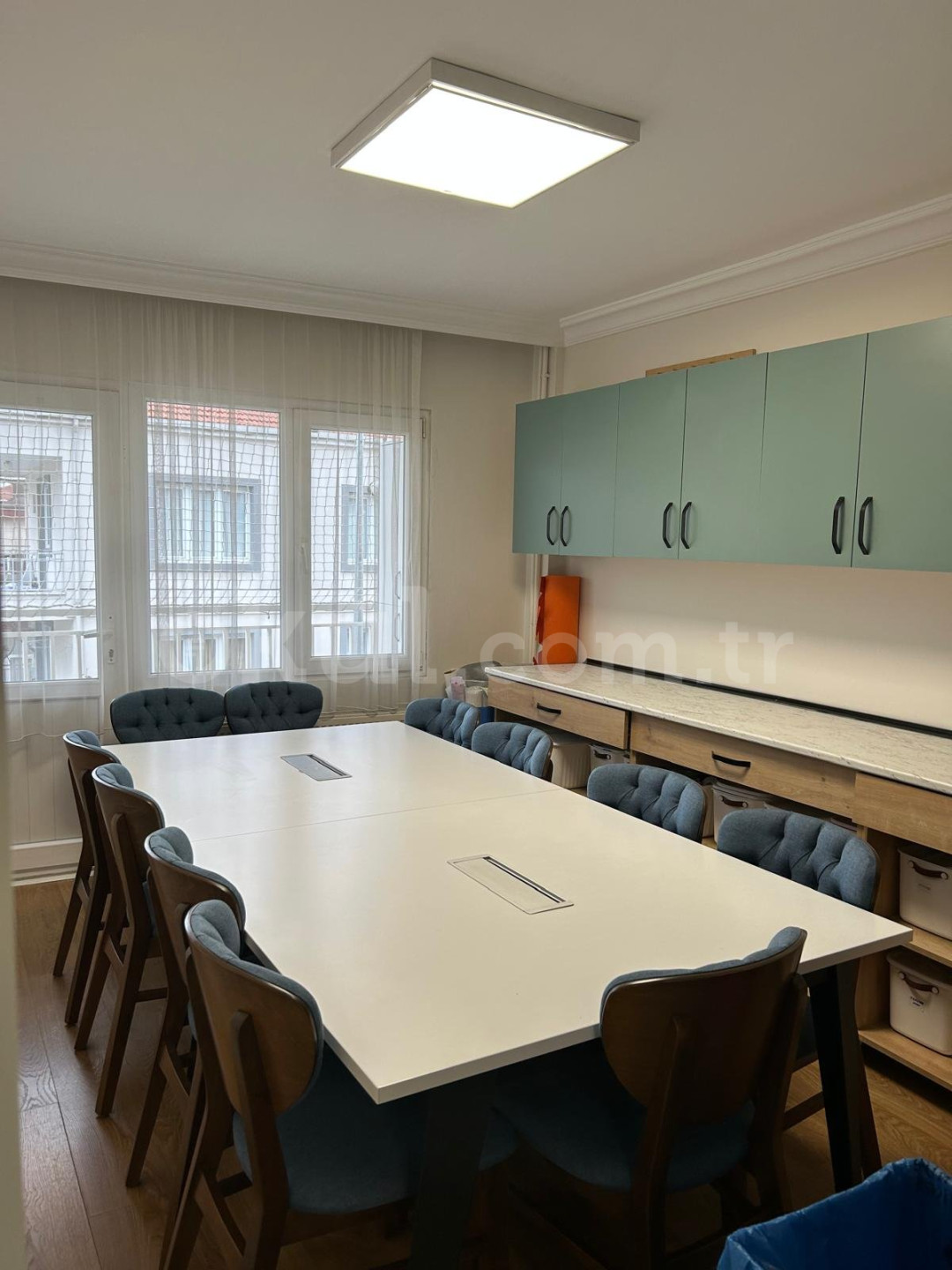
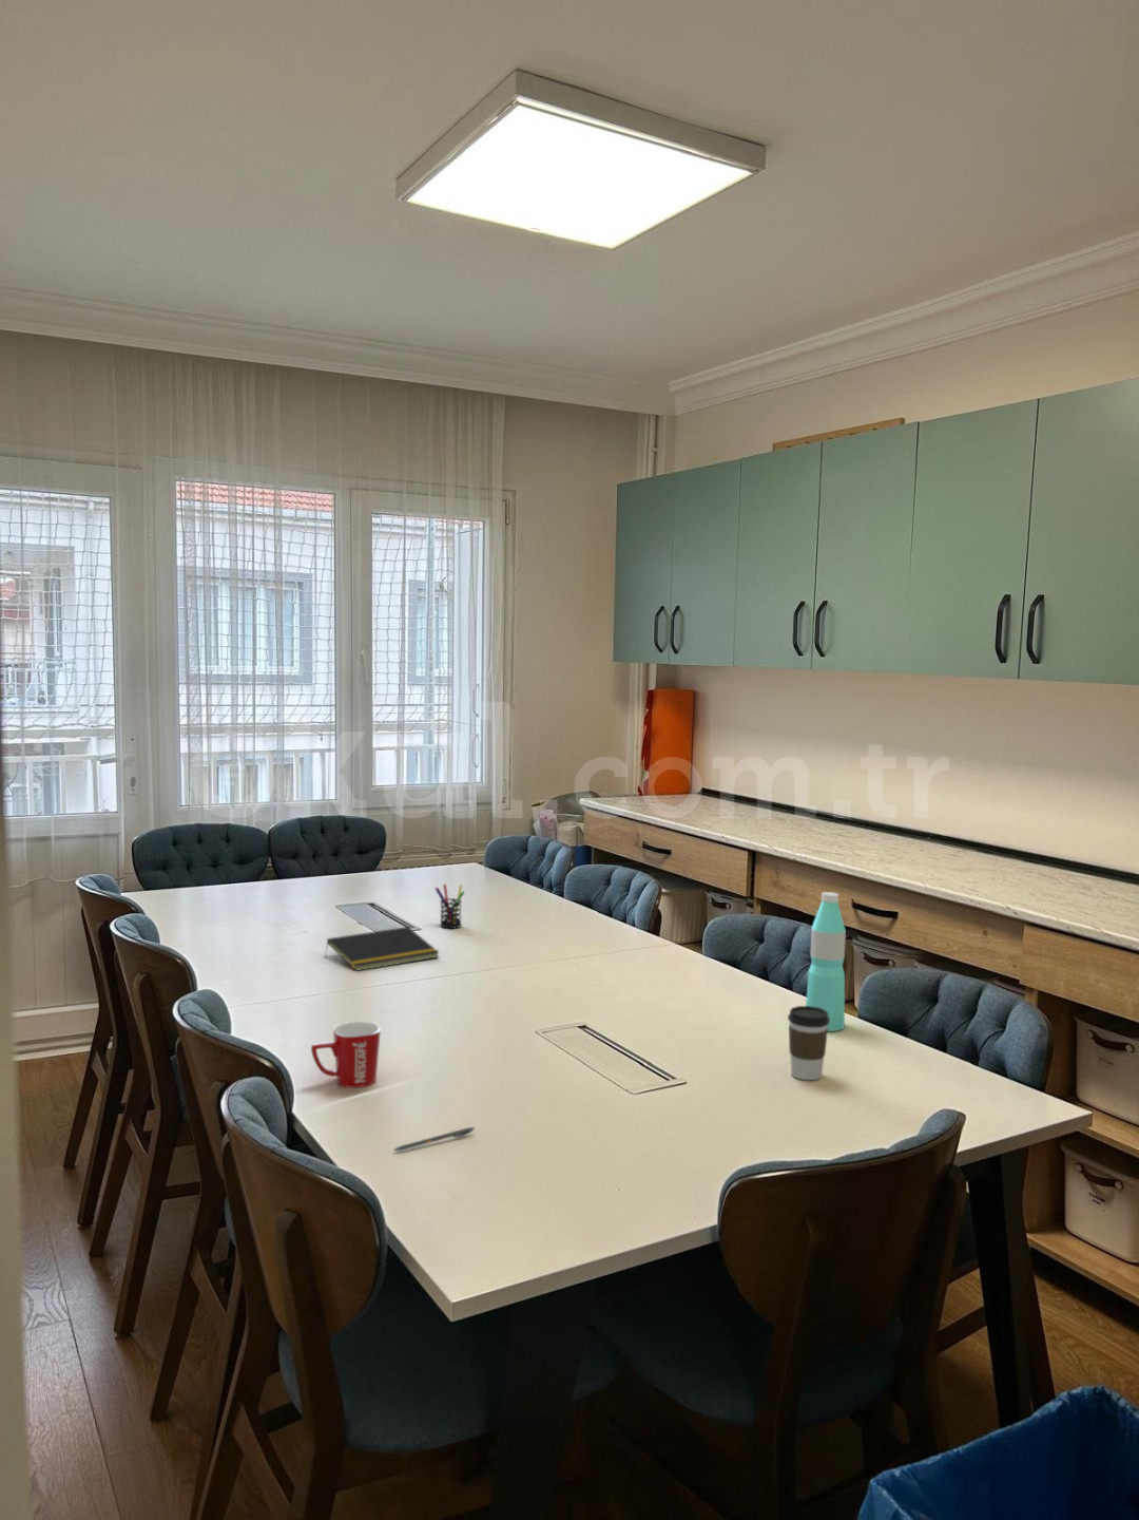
+ pen holder [434,883,465,929]
+ notepad [324,925,440,972]
+ water bottle [805,890,847,1033]
+ pen [394,1126,476,1151]
+ mug [310,1020,382,1088]
+ coffee cup [787,1005,830,1081]
